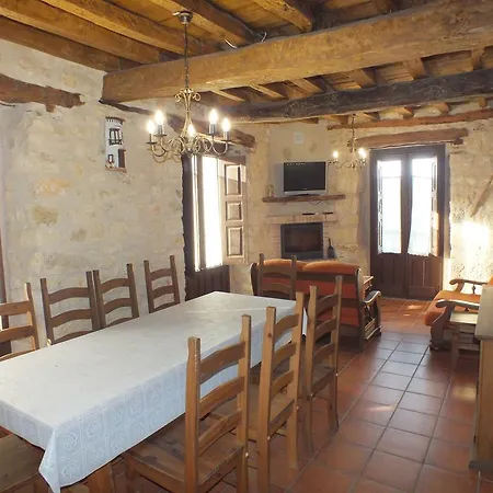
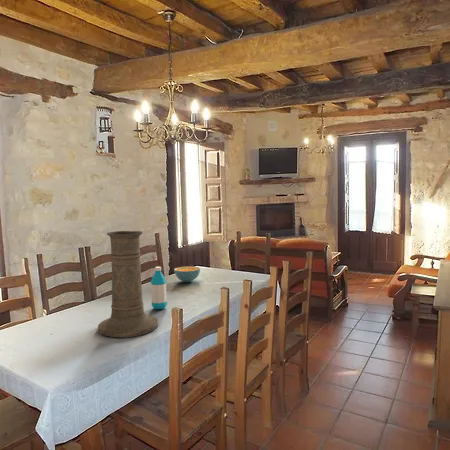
+ water bottle [150,266,168,310]
+ cereal bowl [173,265,201,283]
+ vase [97,230,159,339]
